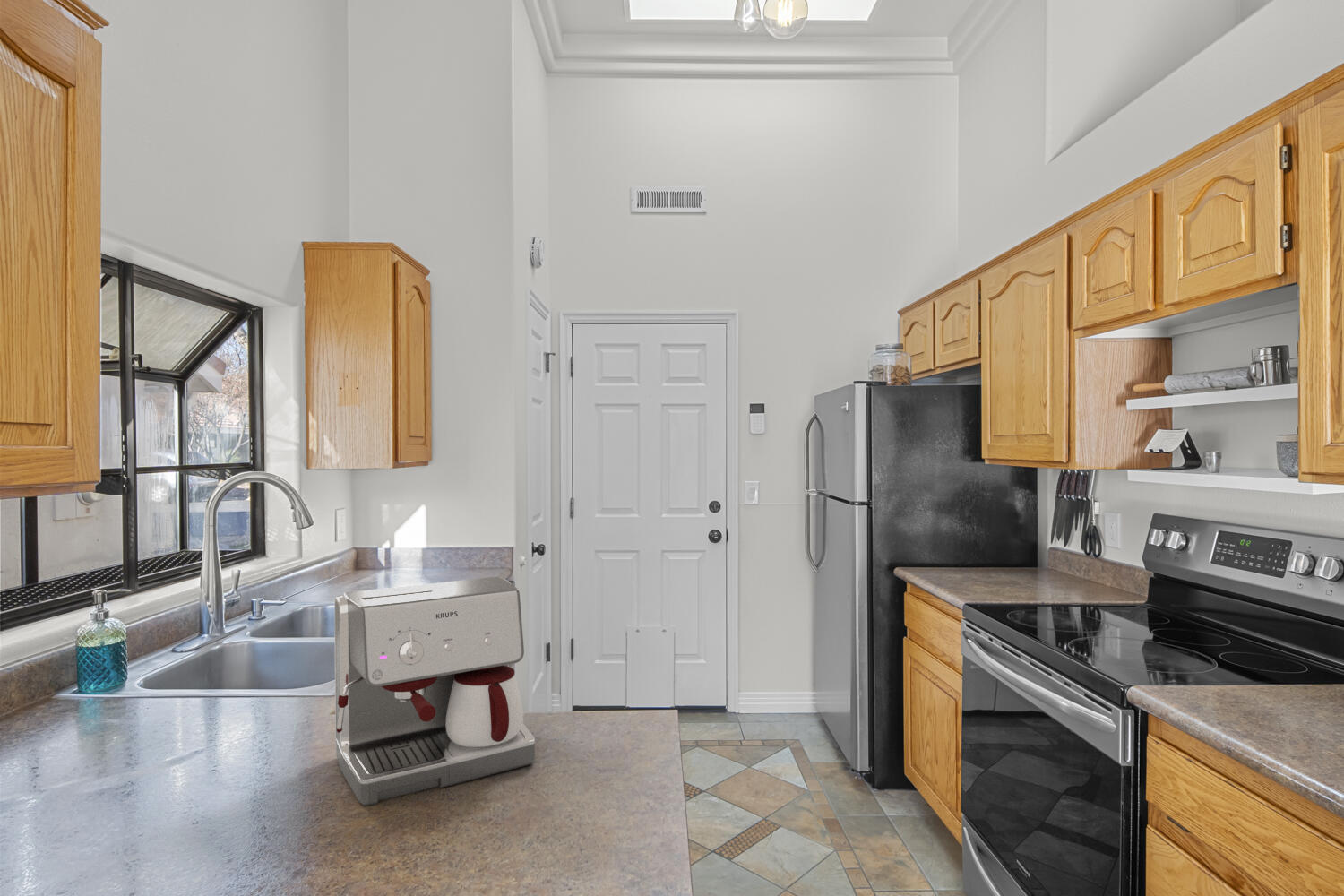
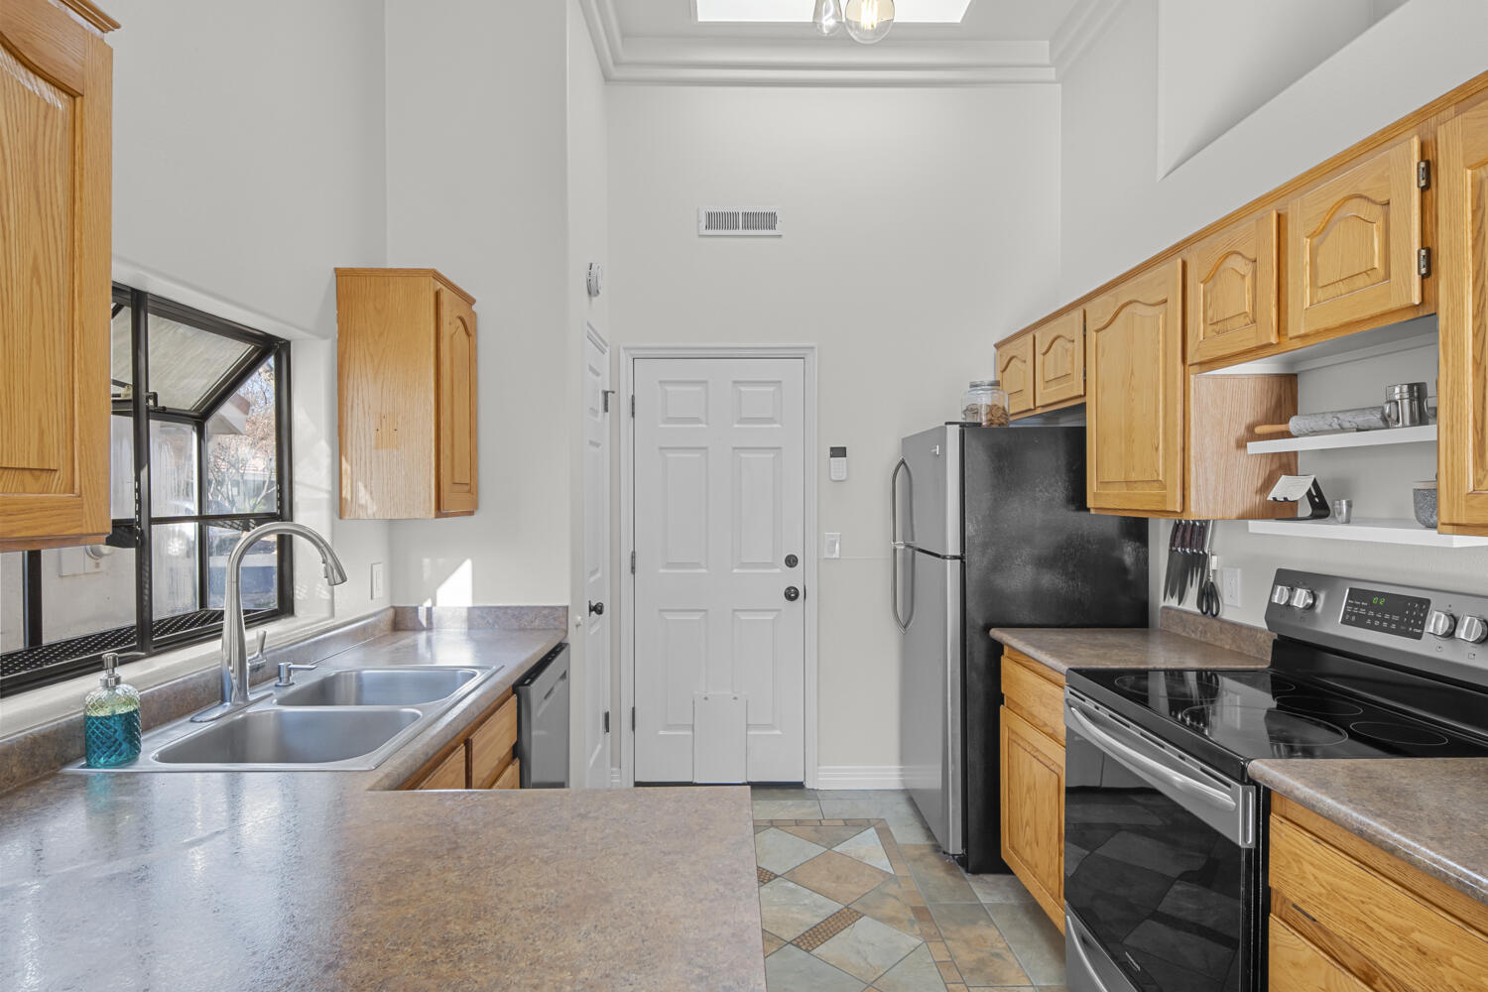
- coffee maker [333,576,536,806]
